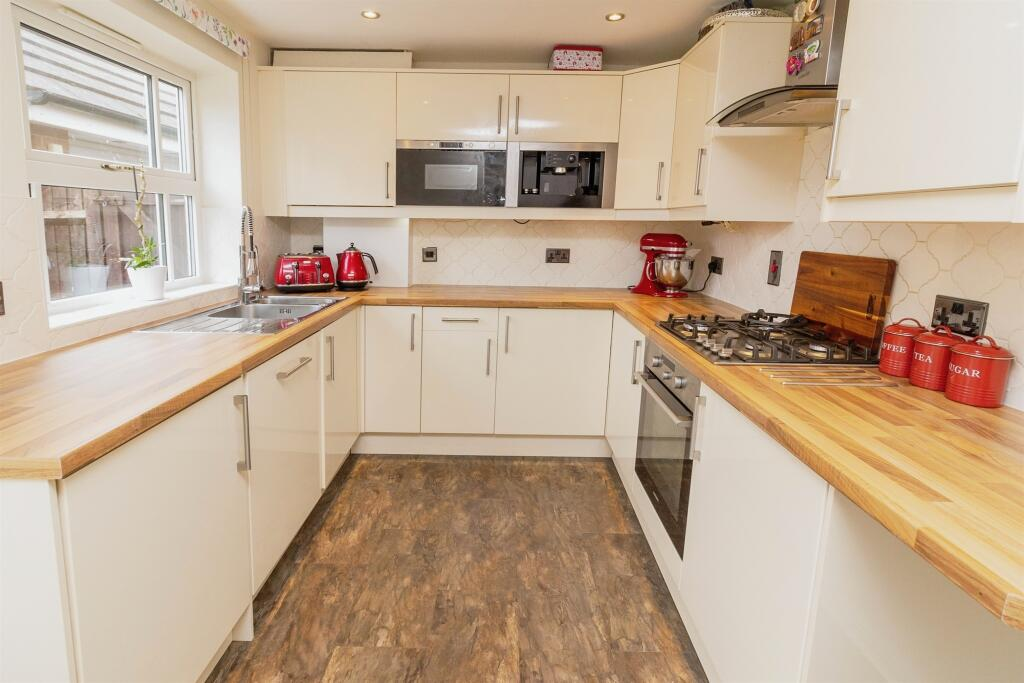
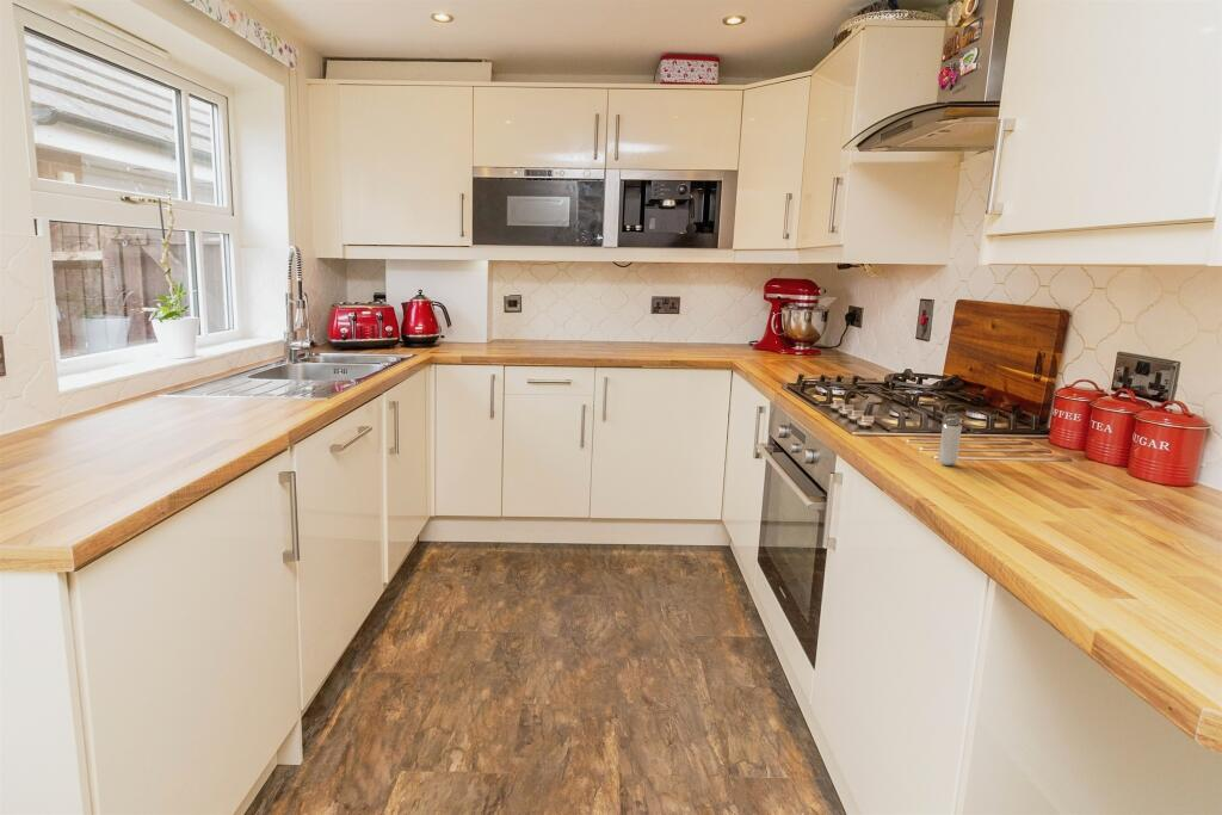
+ shaker [938,413,963,467]
